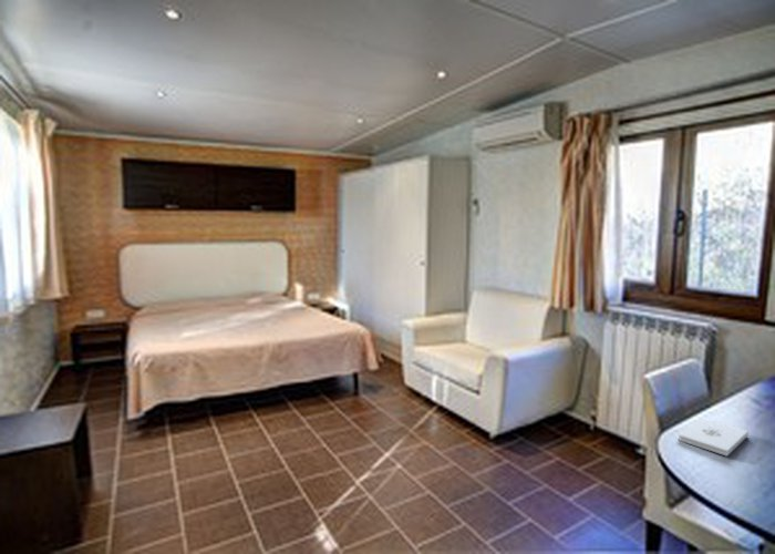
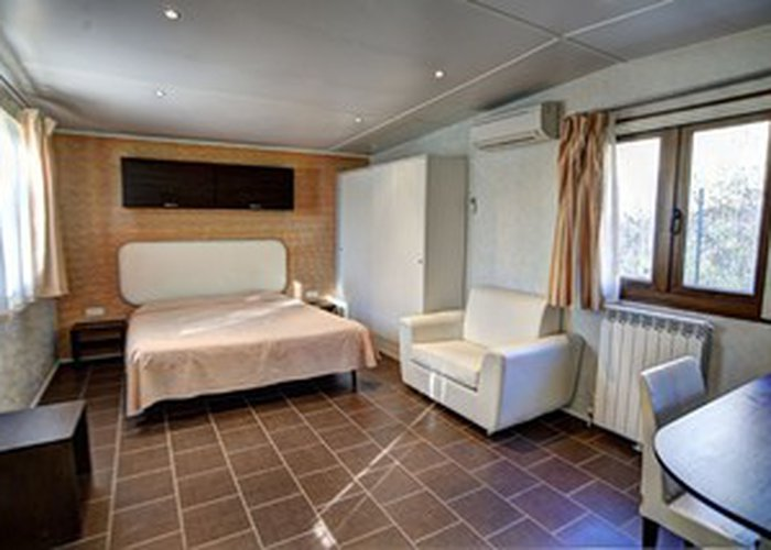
- notepad [676,417,750,458]
